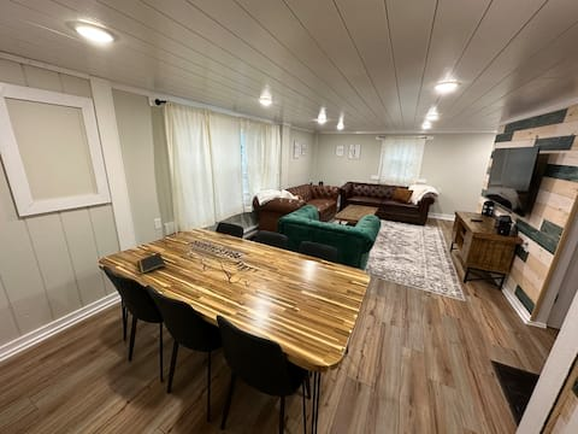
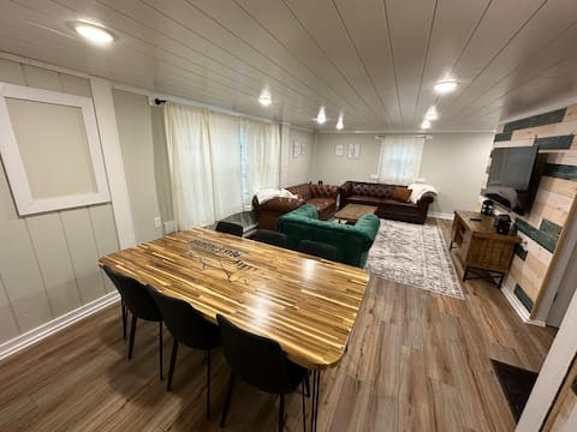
- notepad [136,252,166,275]
